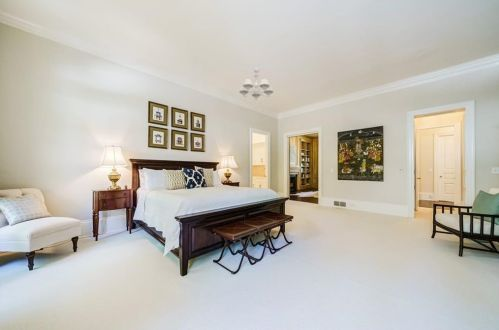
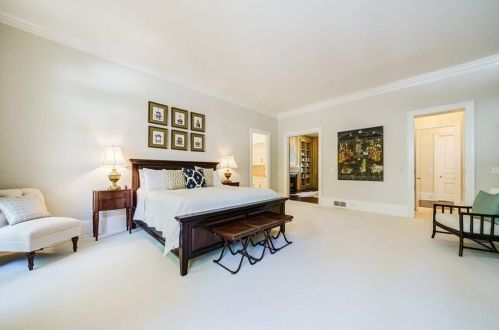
- chandelier [238,67,274,101]
